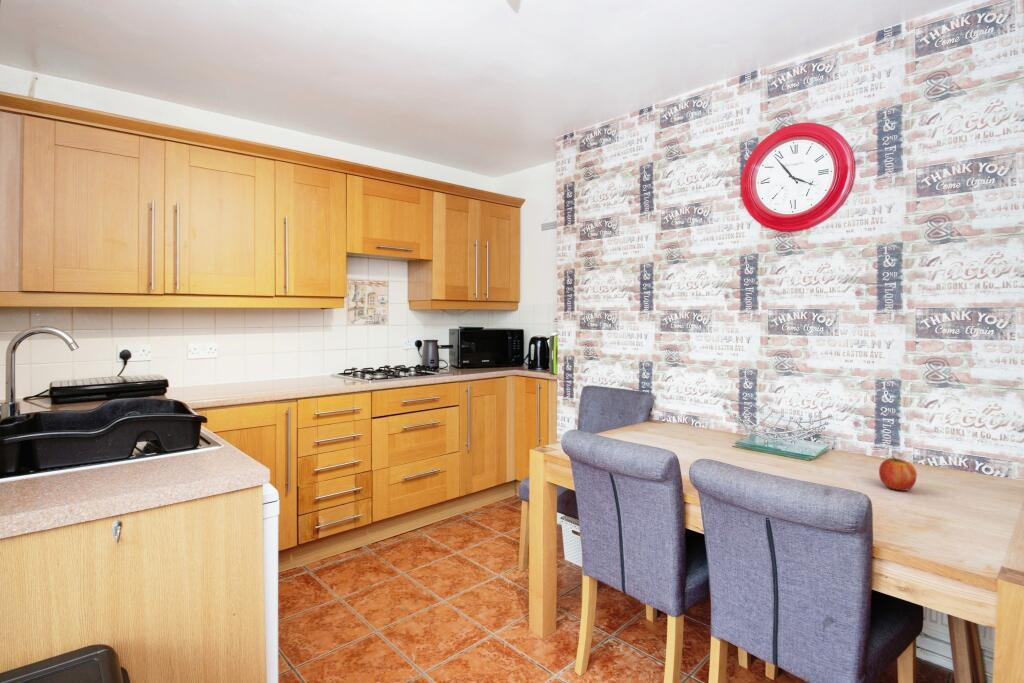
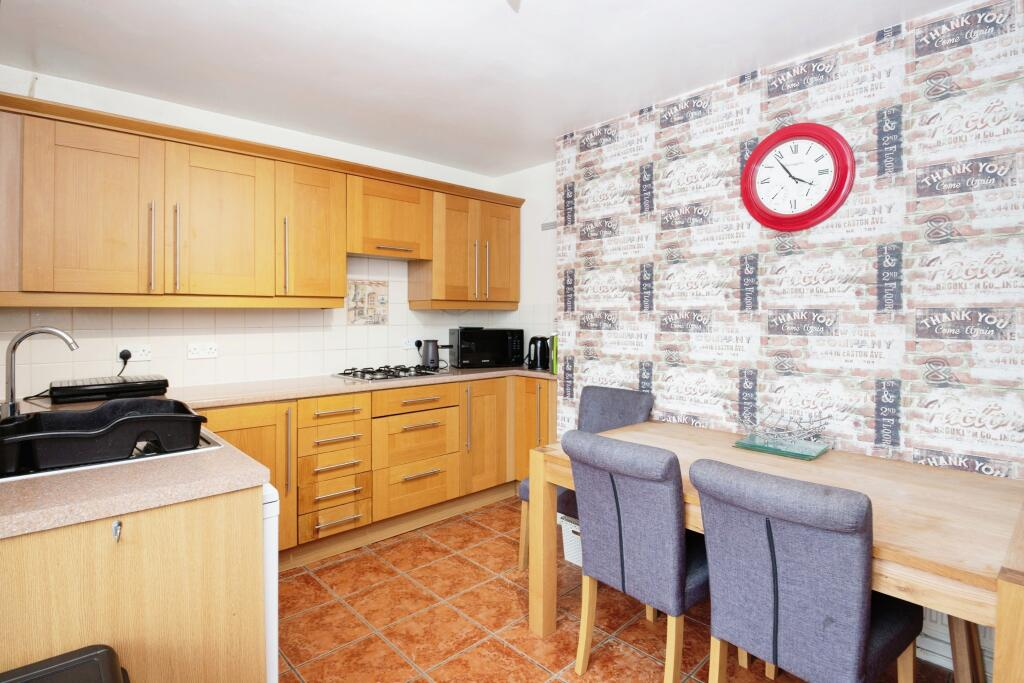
- fruit [878,455,918,492]
